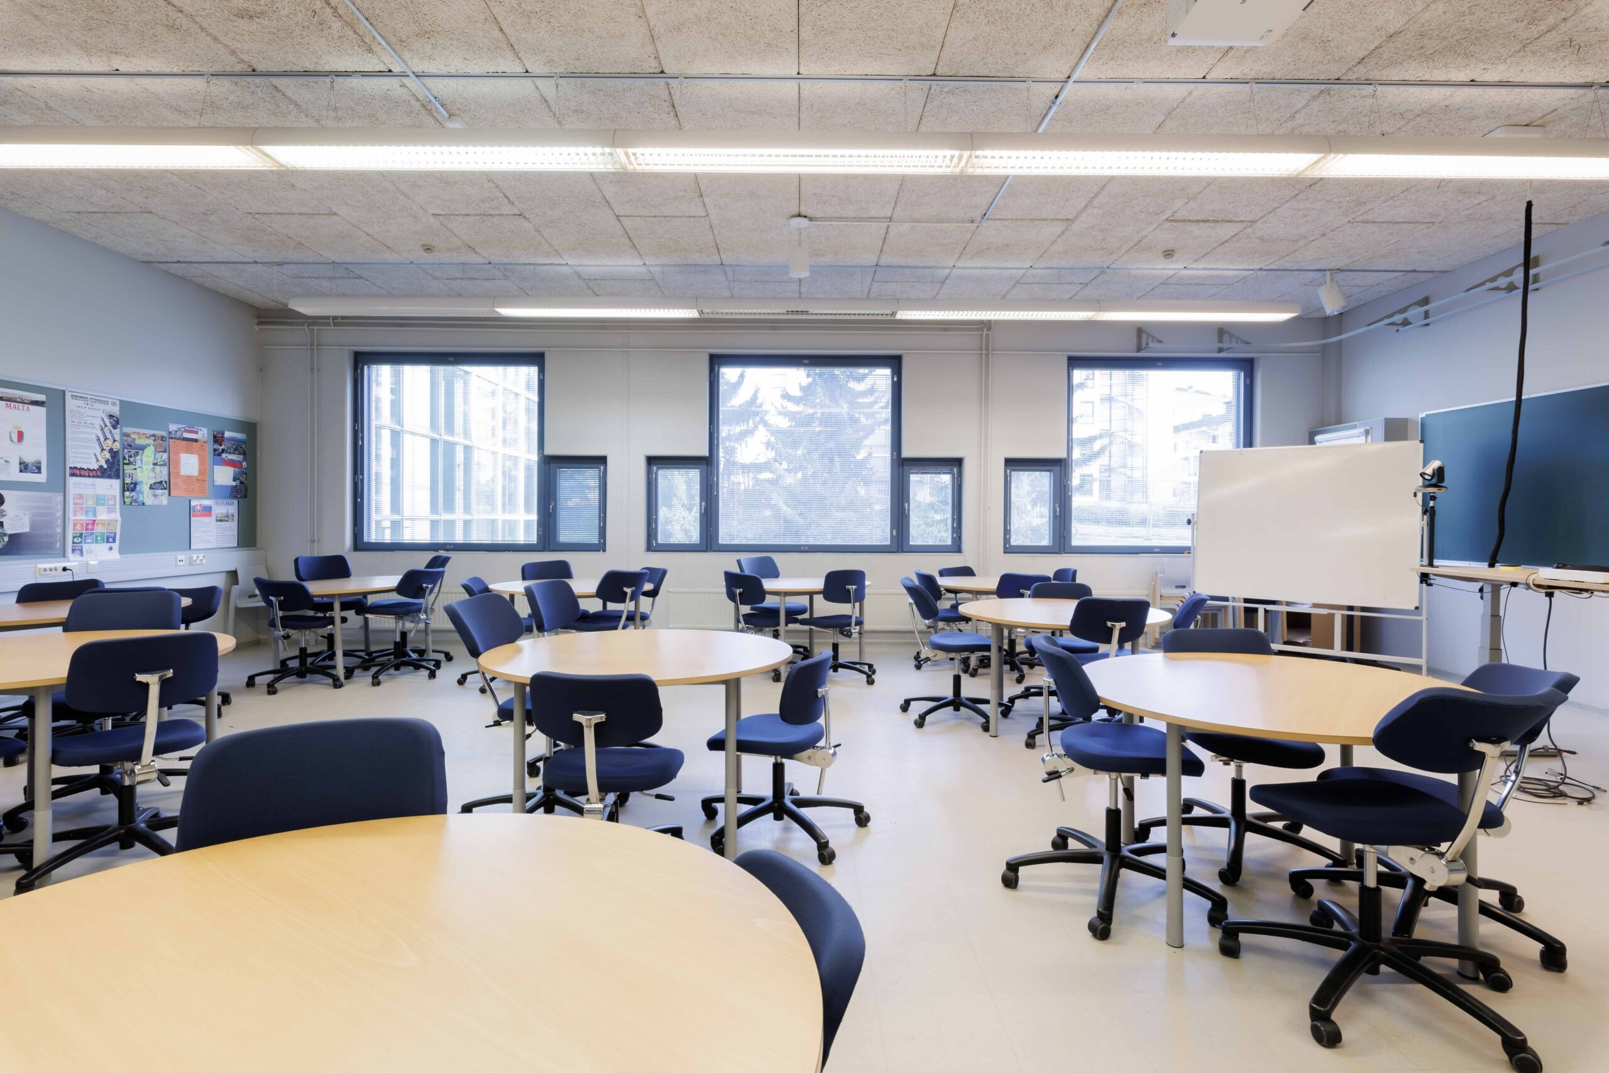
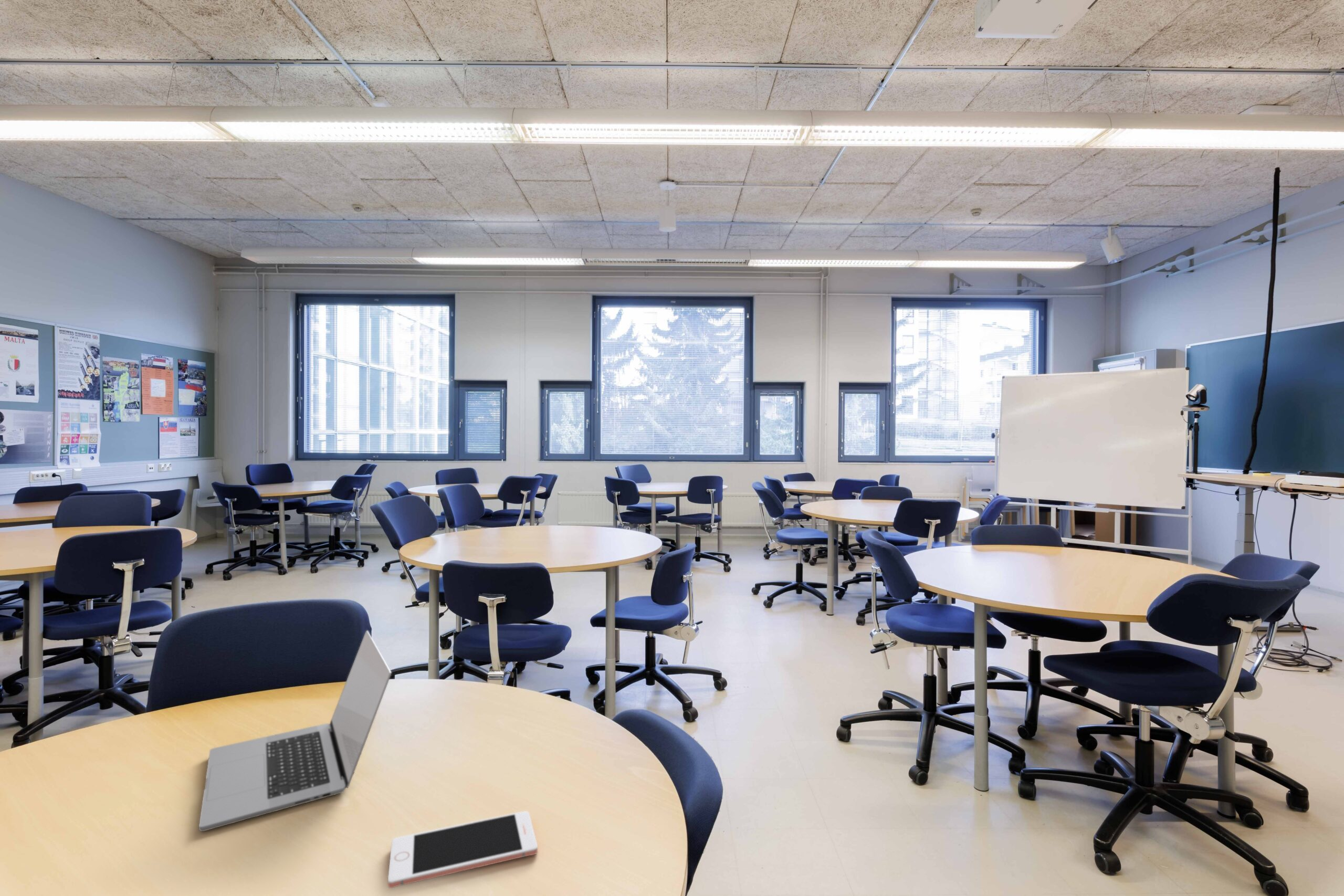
+ cell phone [387,810,538,889]
+ laptop [198,630,392,832]
